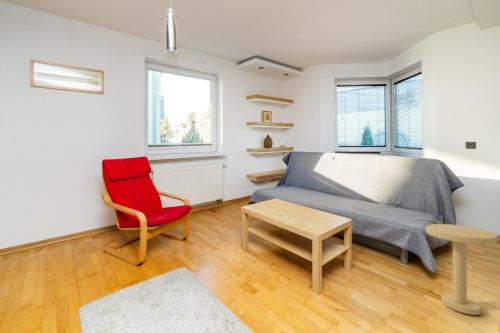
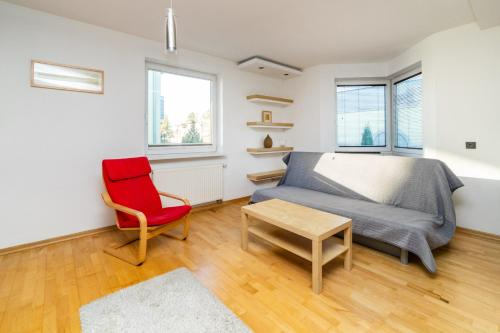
- side table [425,223,499,316]
